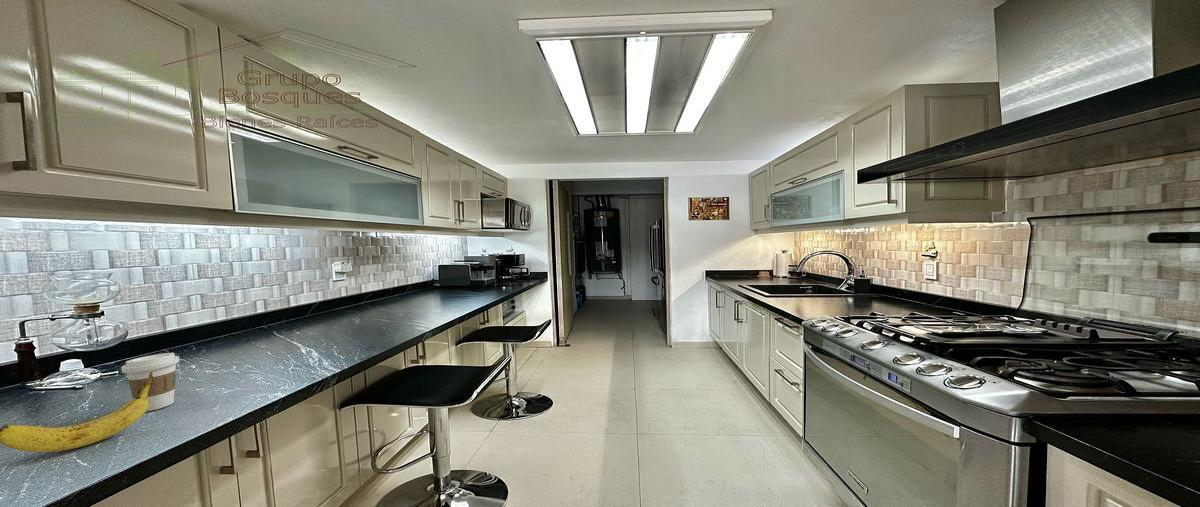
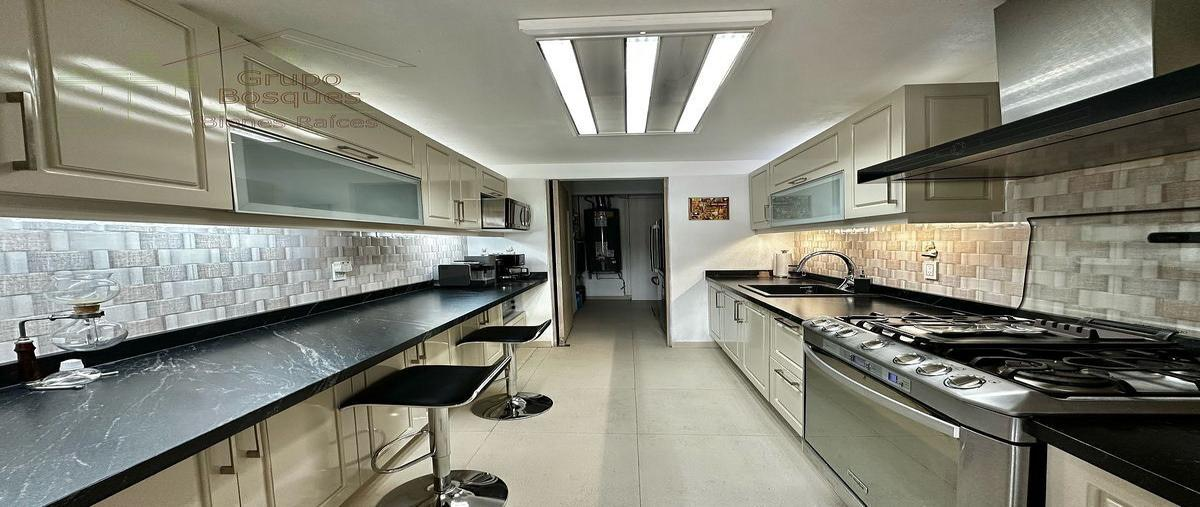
- coffee cup [120,352,181,412]
- banana [0,372,153,453]
